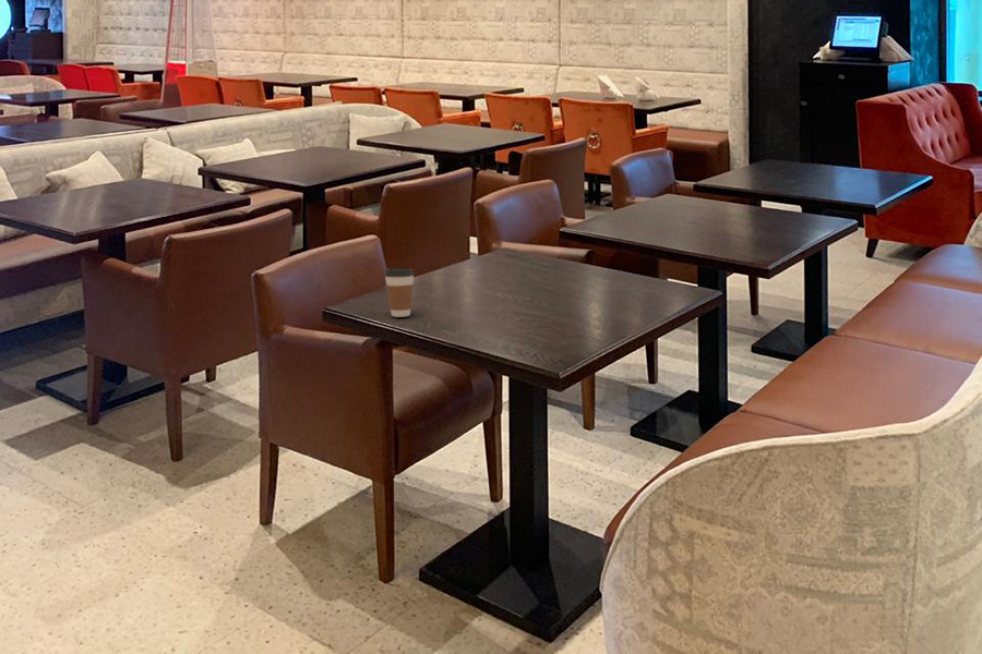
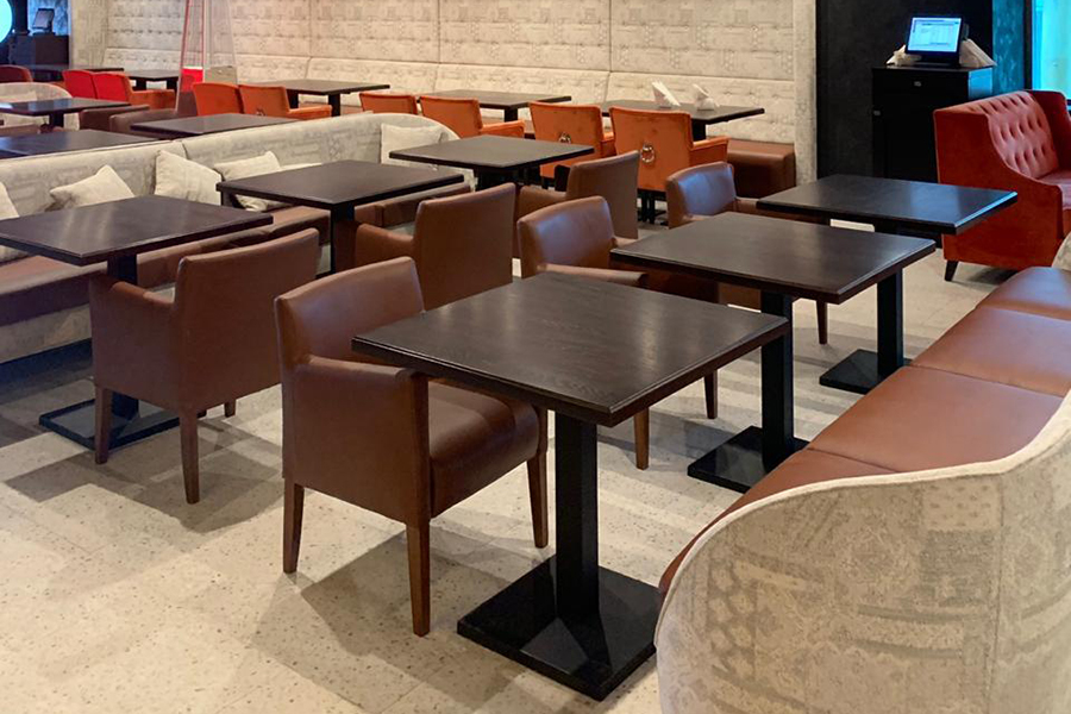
- coffee cup [384,267,415,318]
